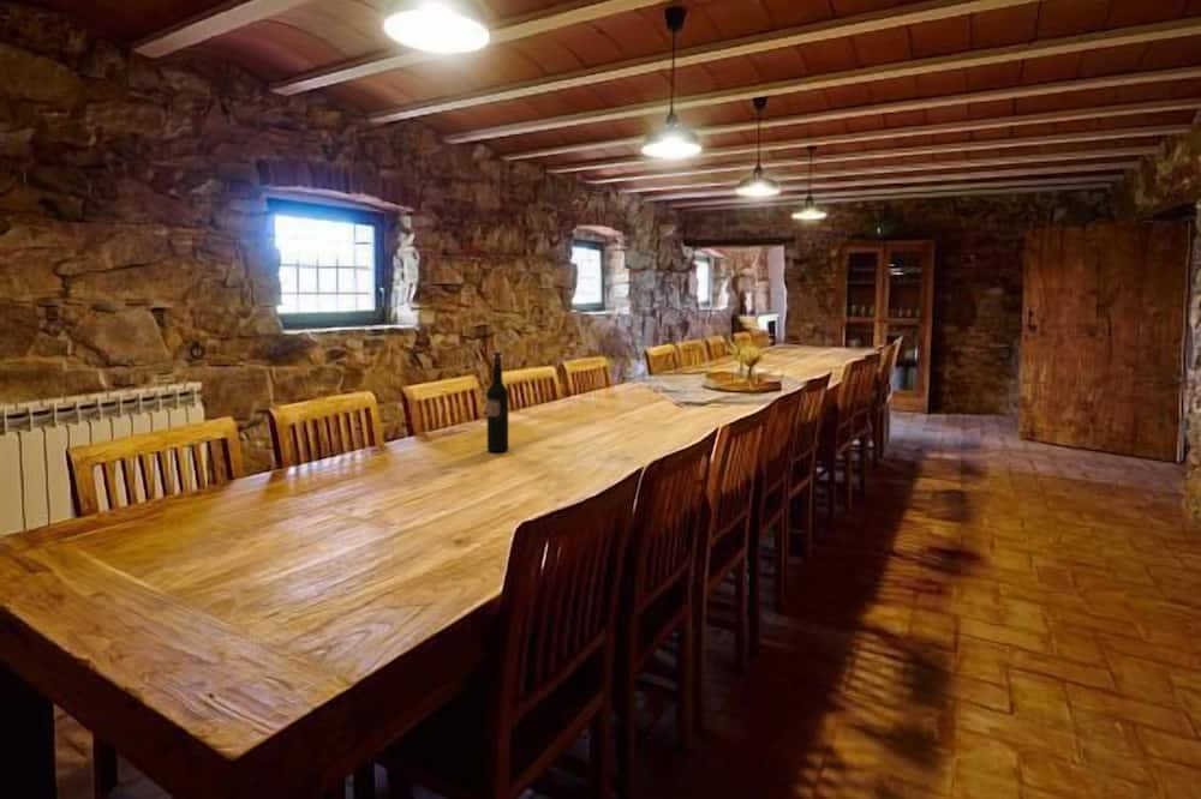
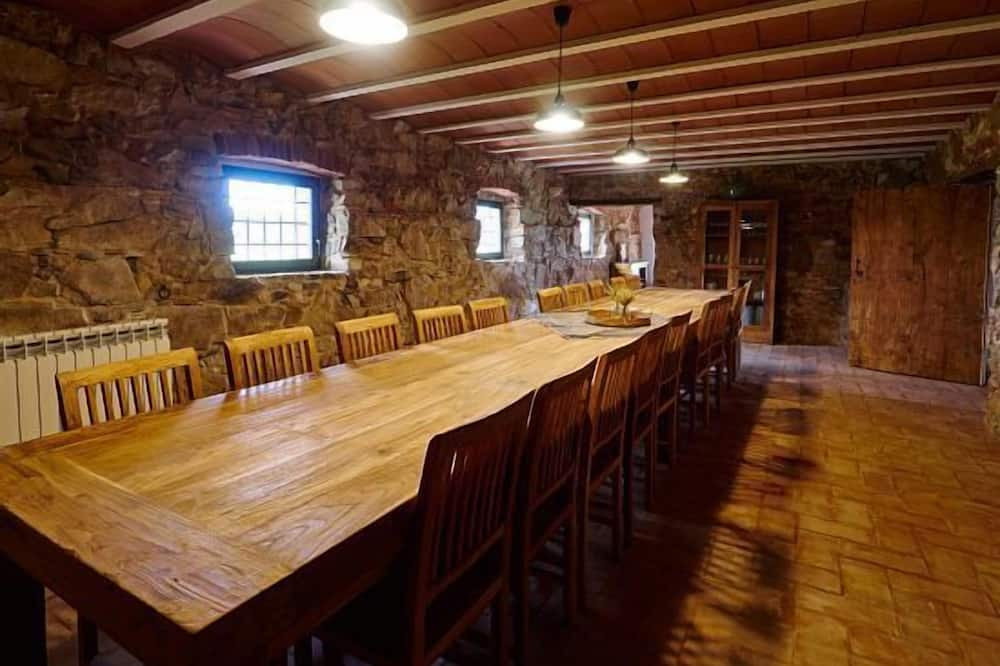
- wine bottle [485,352,509,452]
